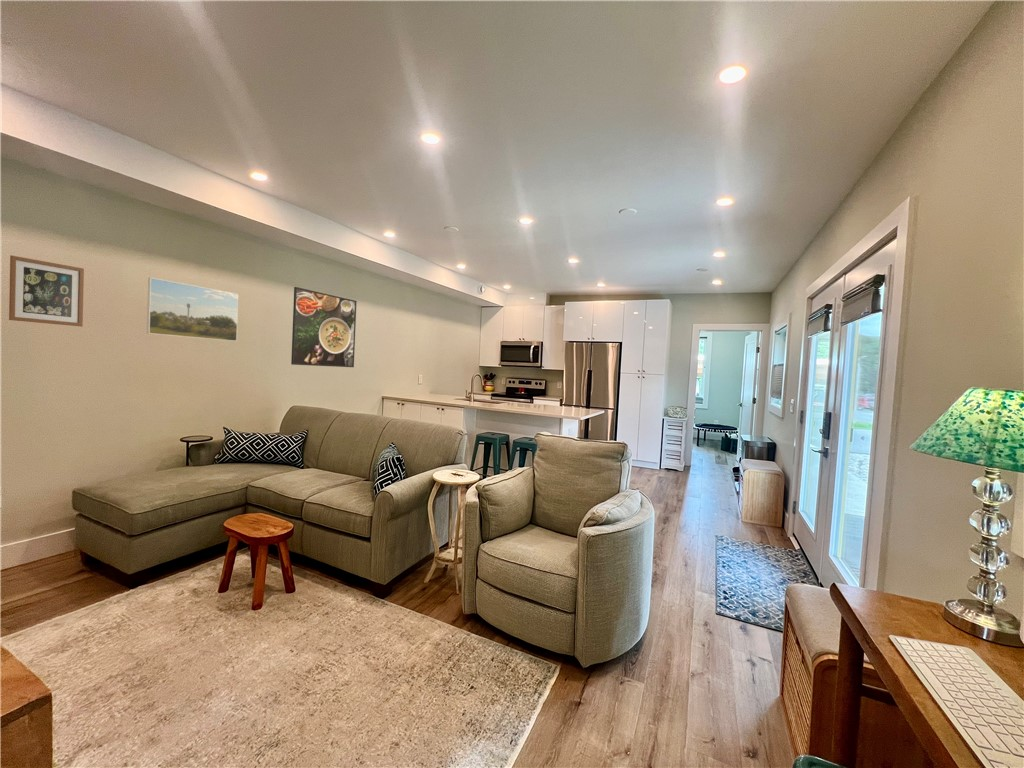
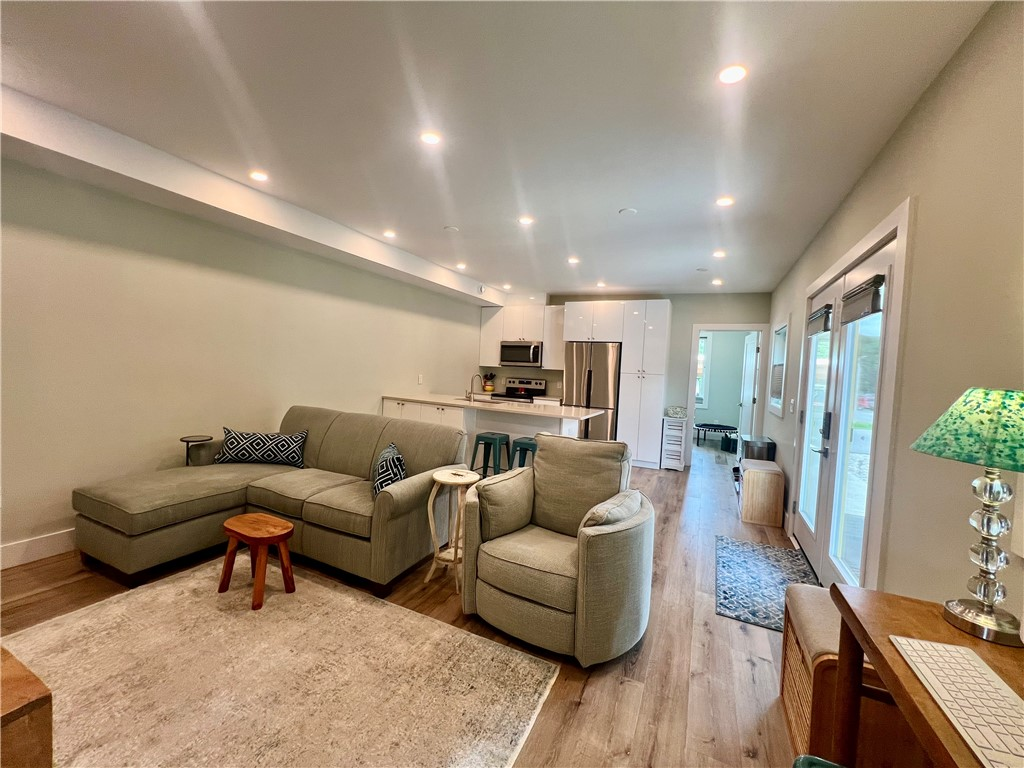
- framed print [290,286,358,368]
- wall art [8,255,85,328]
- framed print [146,276,239,342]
